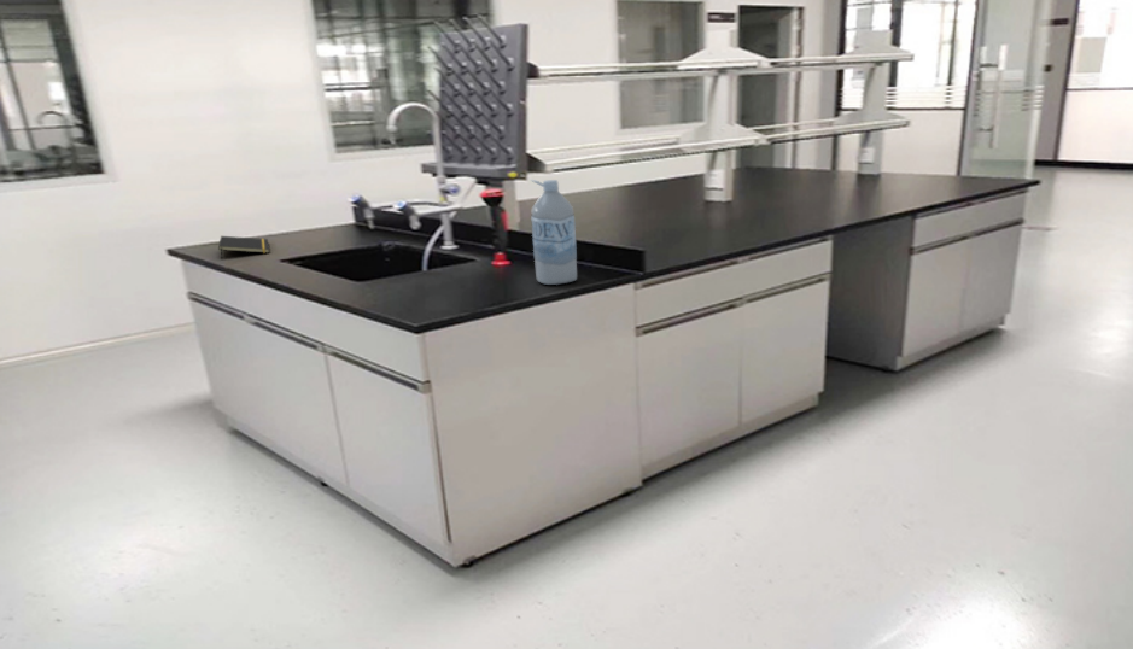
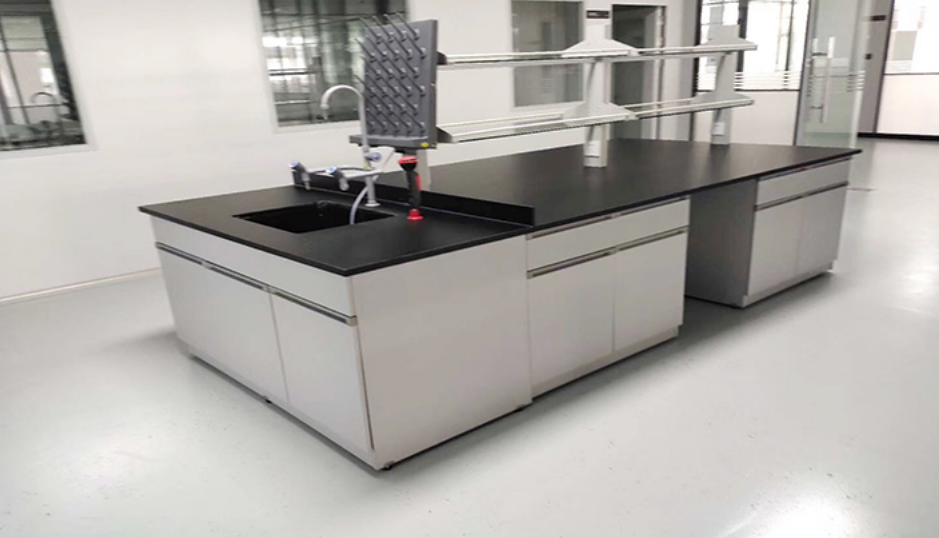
- notepad [217,235,270,261]
- water bottle [530,179,578,286]
